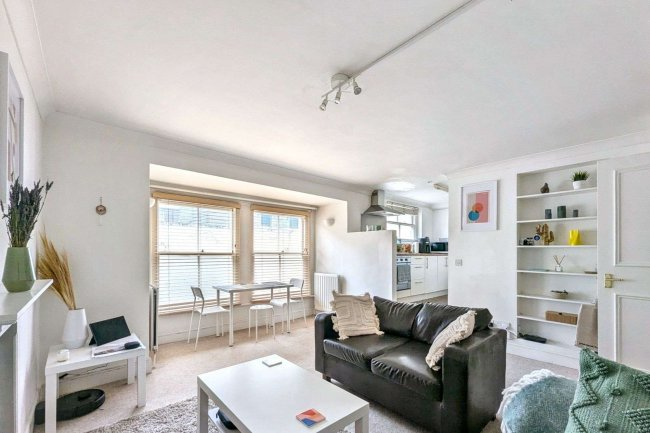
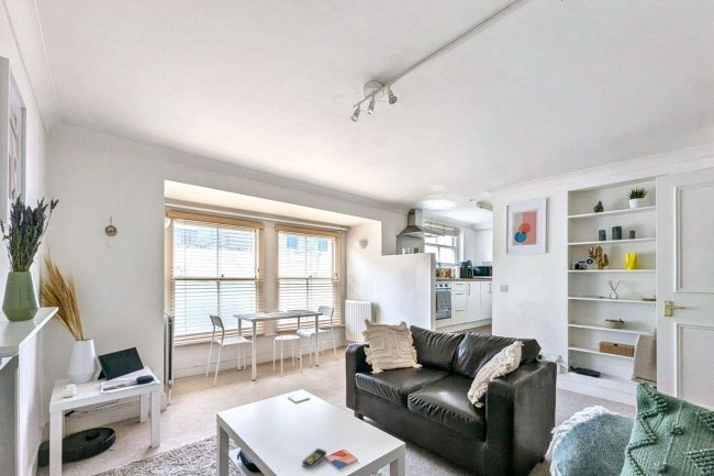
+ remote control [301,447,327,469]
